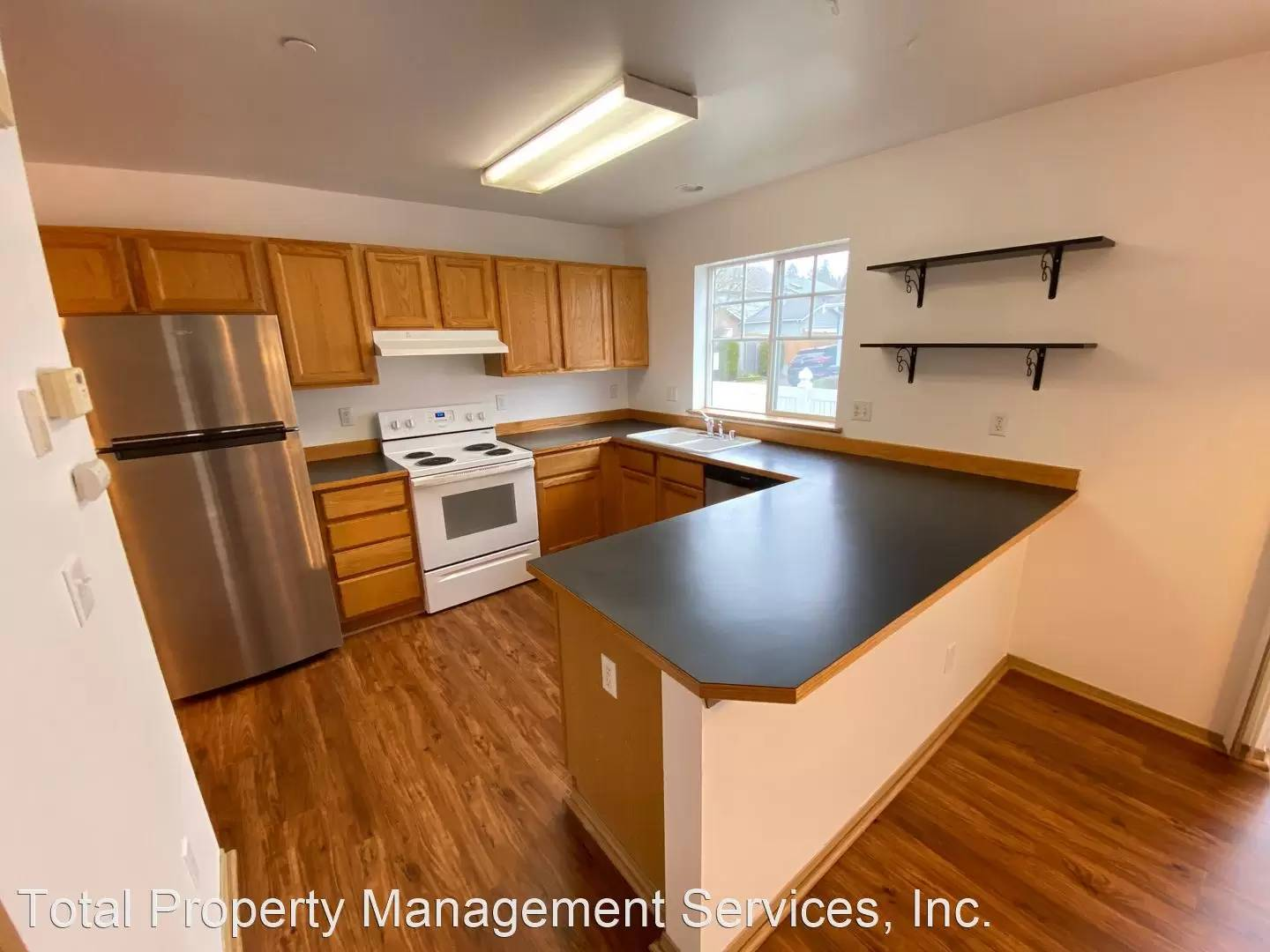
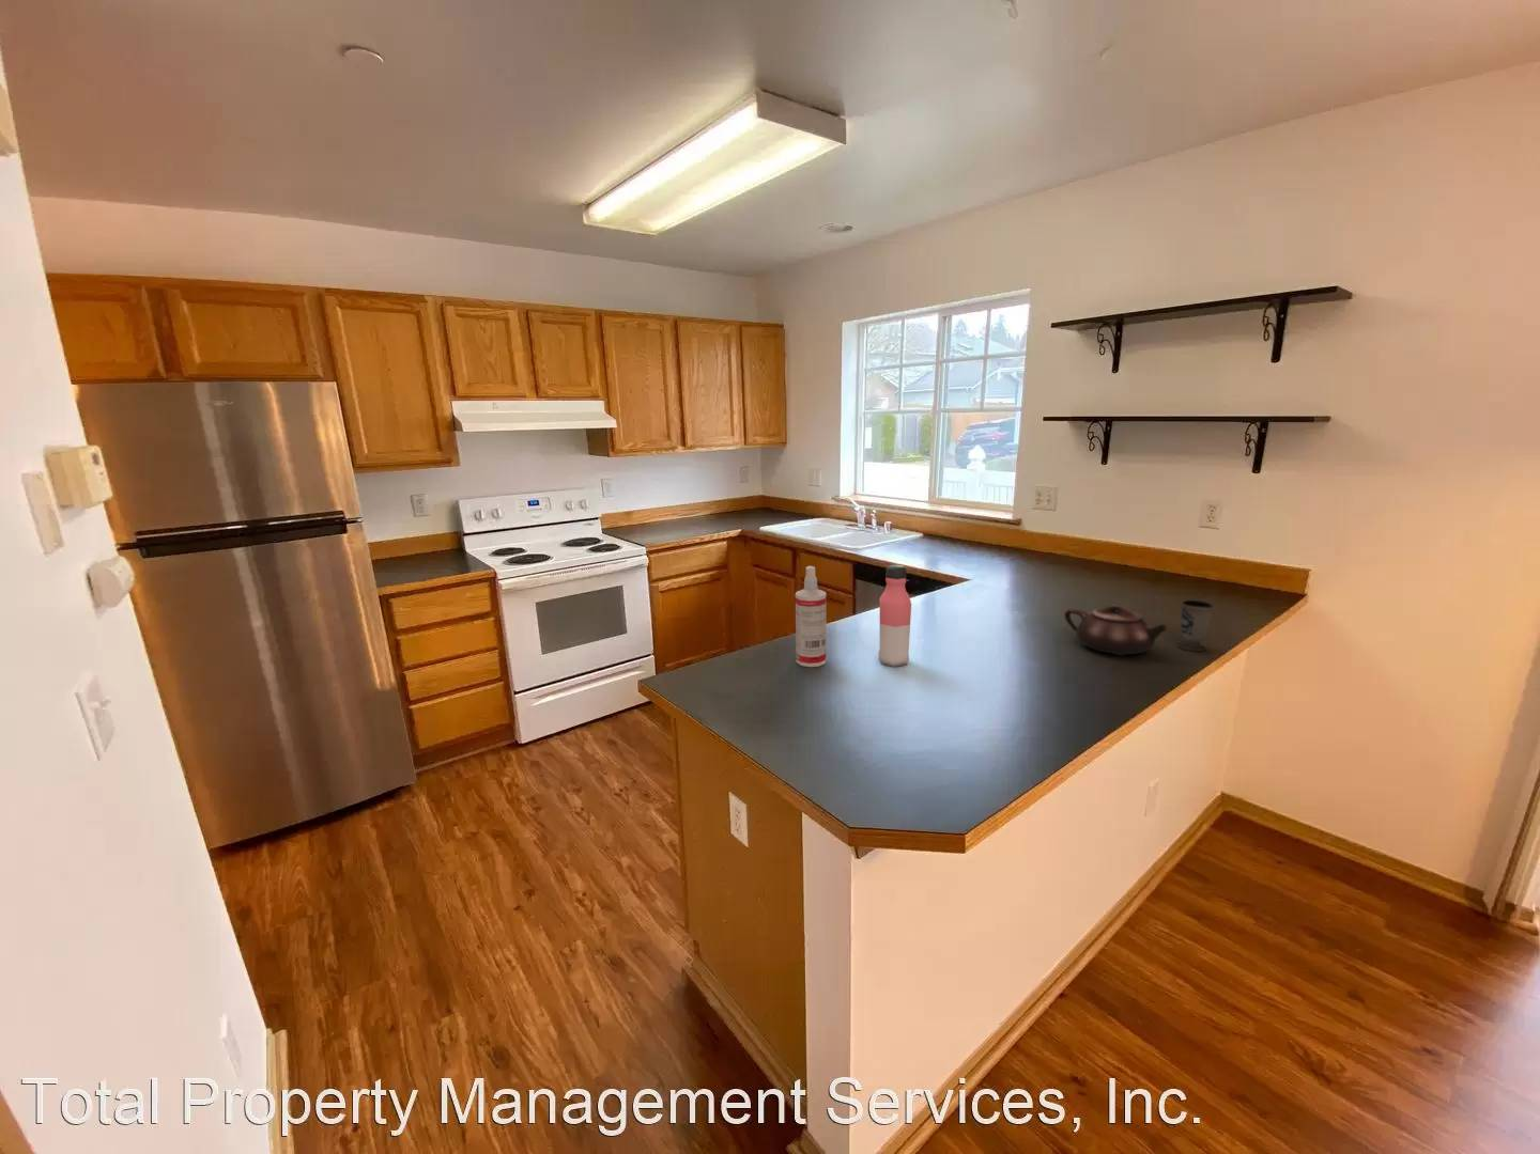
+ water bottle [877,564,912,668]
+ teapot [1063,605,1168,657]
+ spray bottle [794,565,827,668]
+ cup [1176,600,1214,652]
